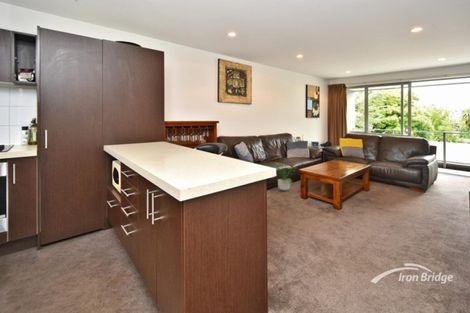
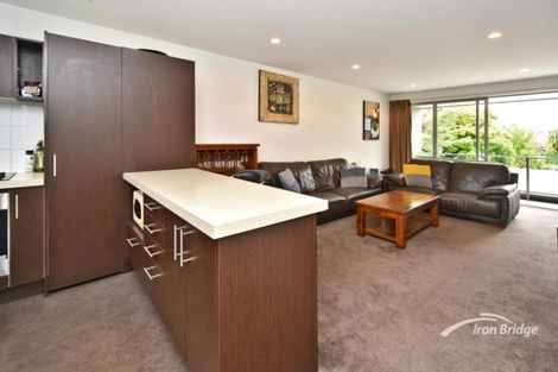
- potted plant [274,157,298,191]
